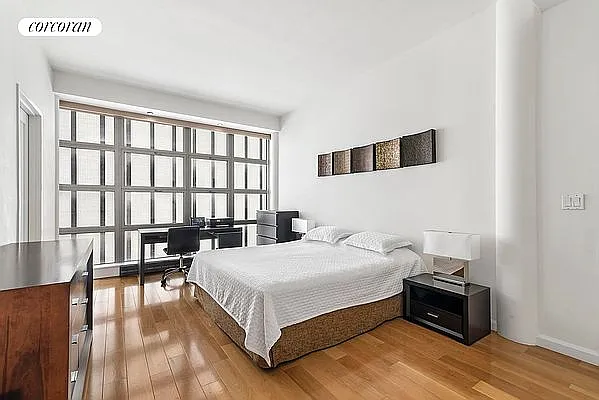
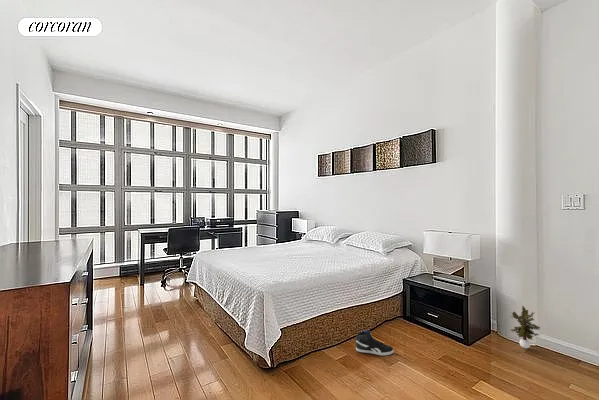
+ sneaker [355,329,394,356]
+ potted plant [509,305,541,349]
